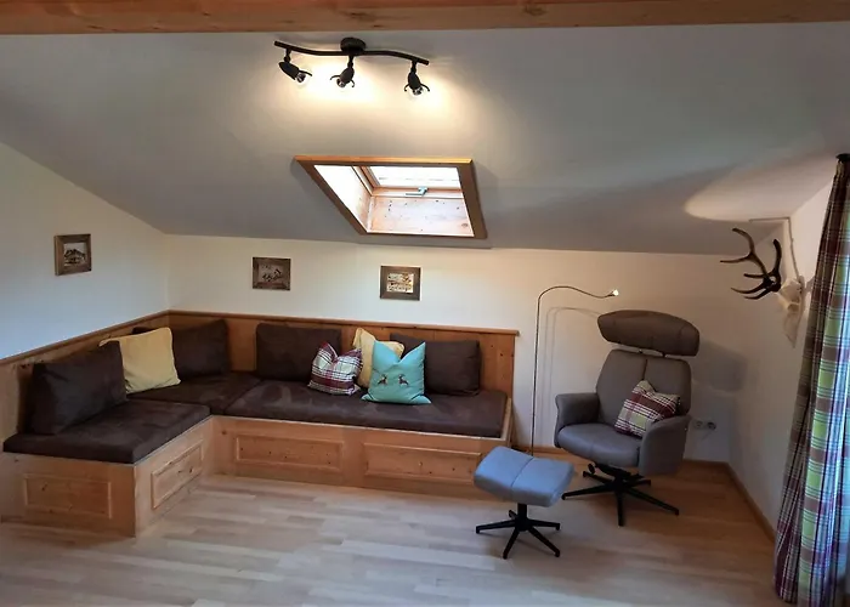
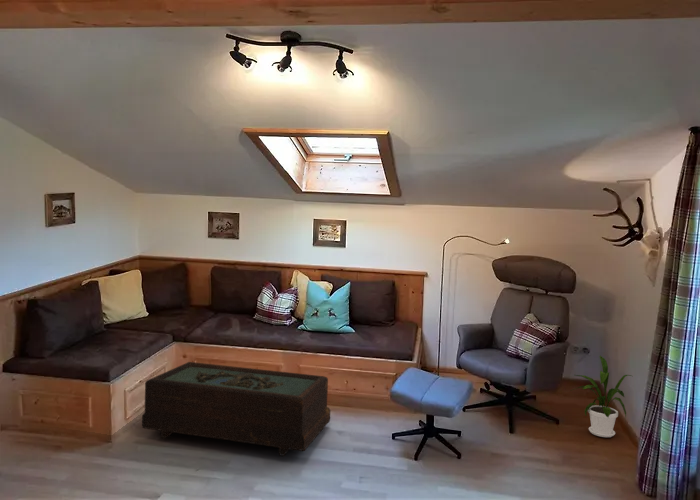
+ house plant [570,354,632,438]
+ coffee table [141,361,332,457]
